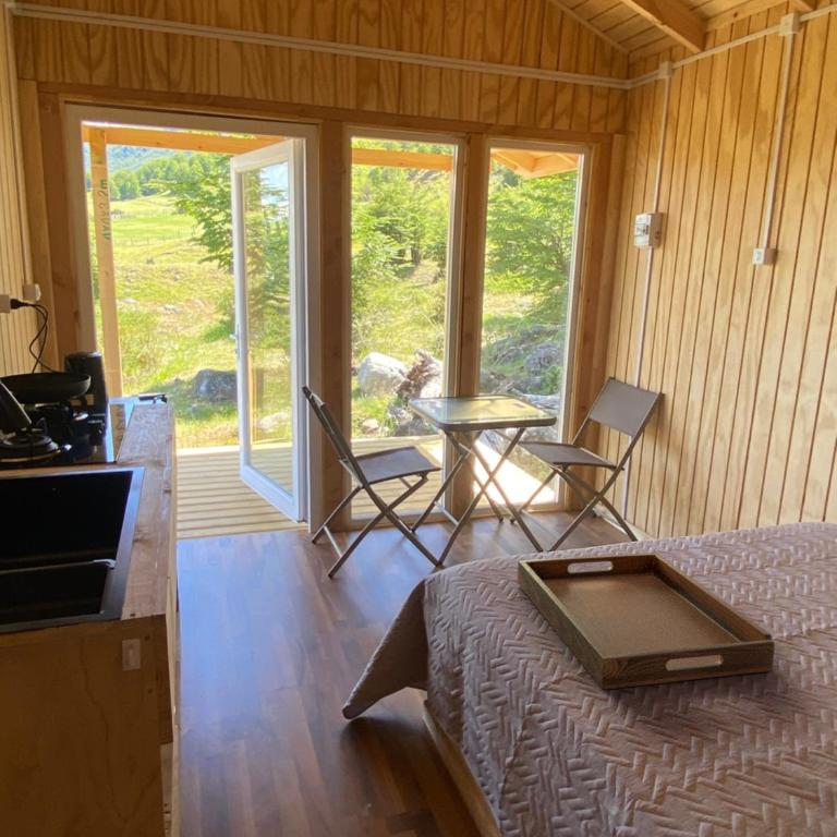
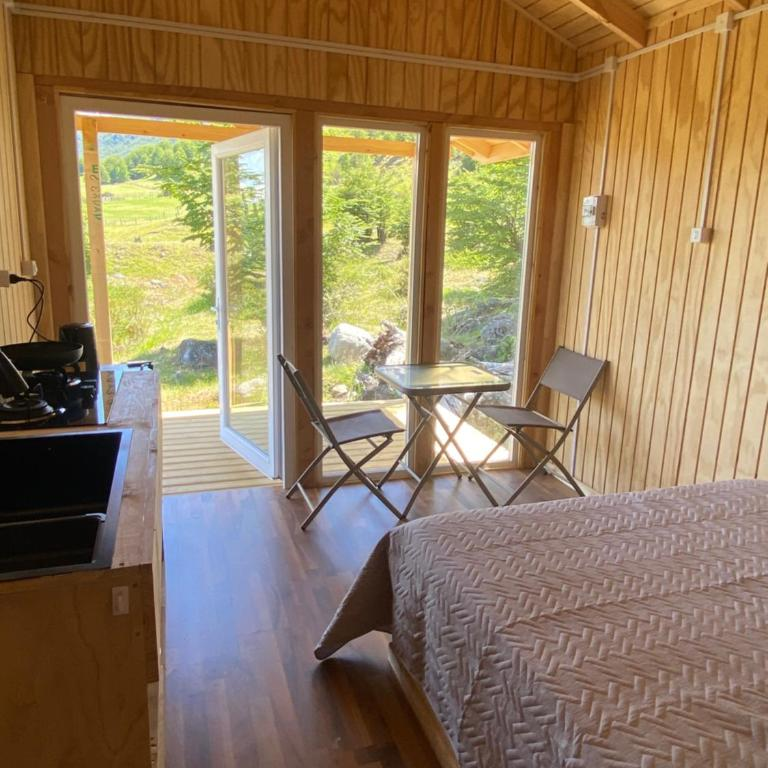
- serving tray [517,551,776,691]
